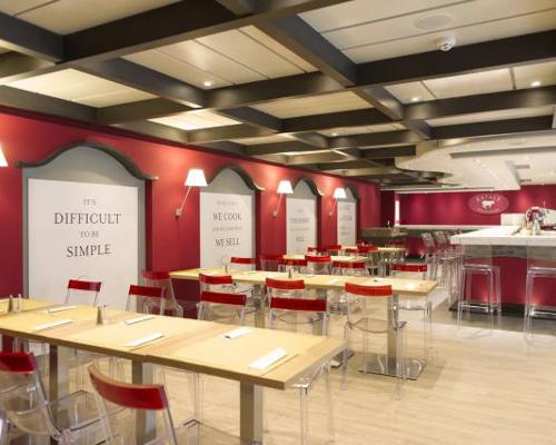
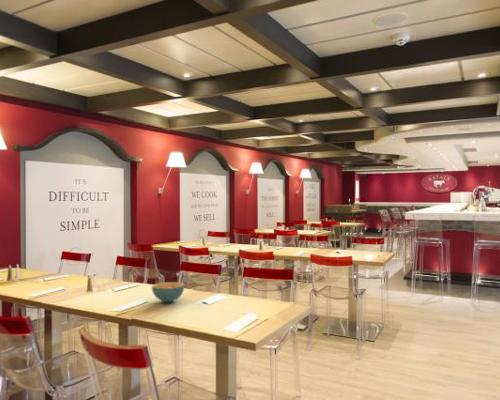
+ cereal bowl [151,281,186,303]
